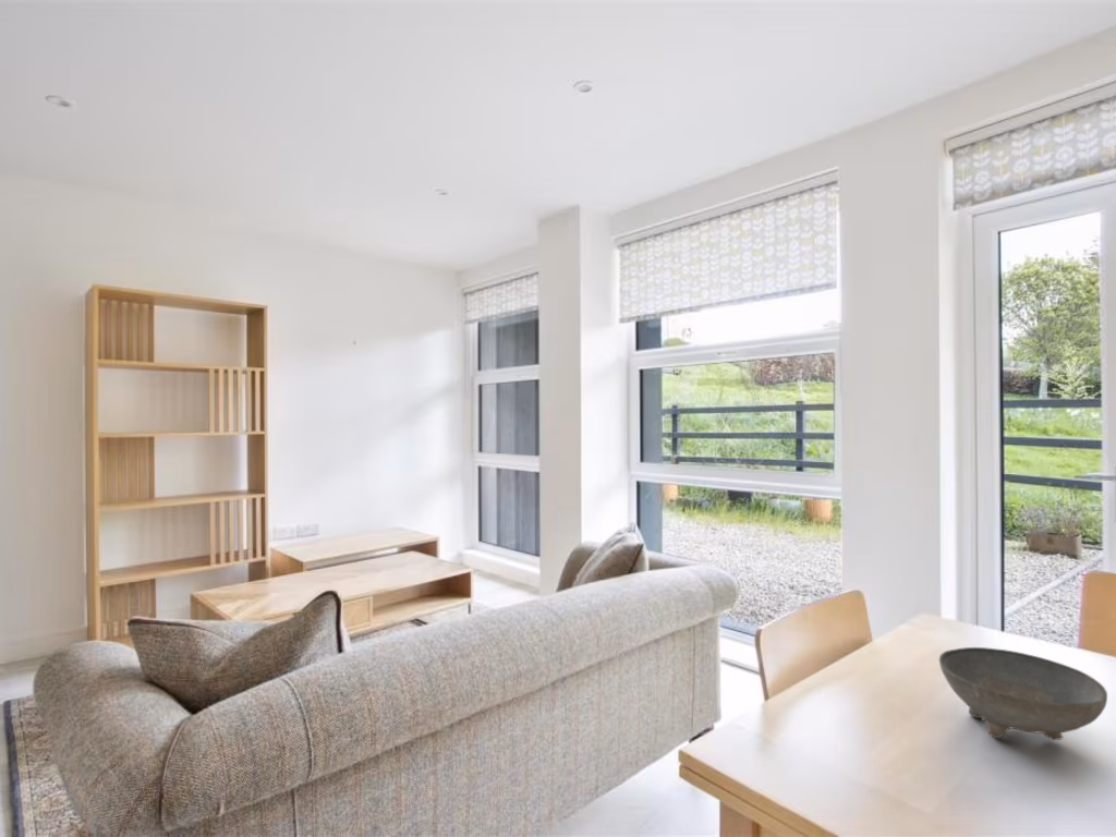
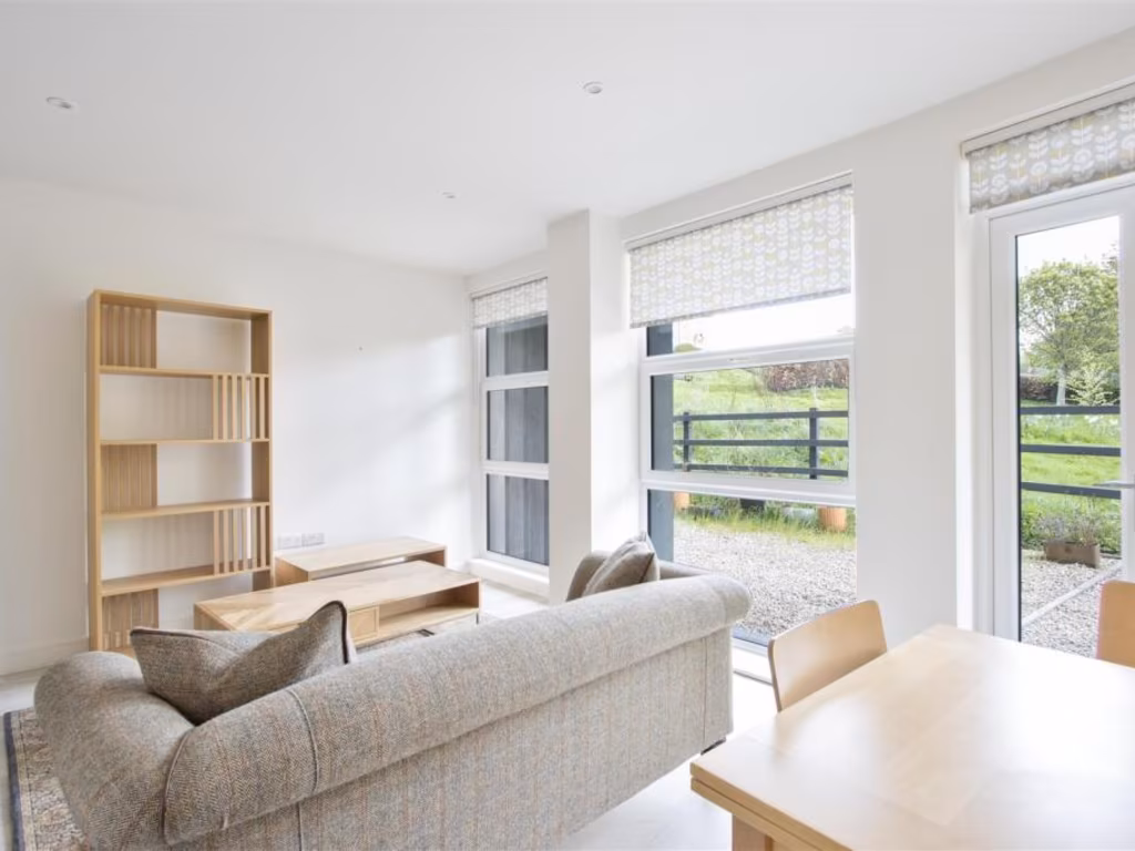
- bowl [938,646,1108,741]
